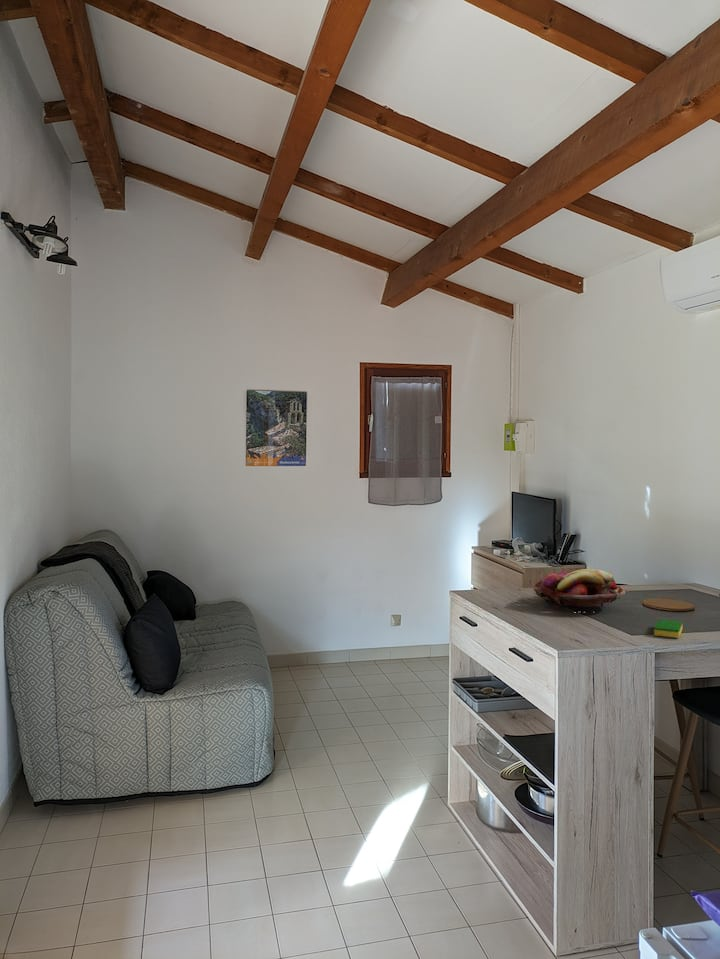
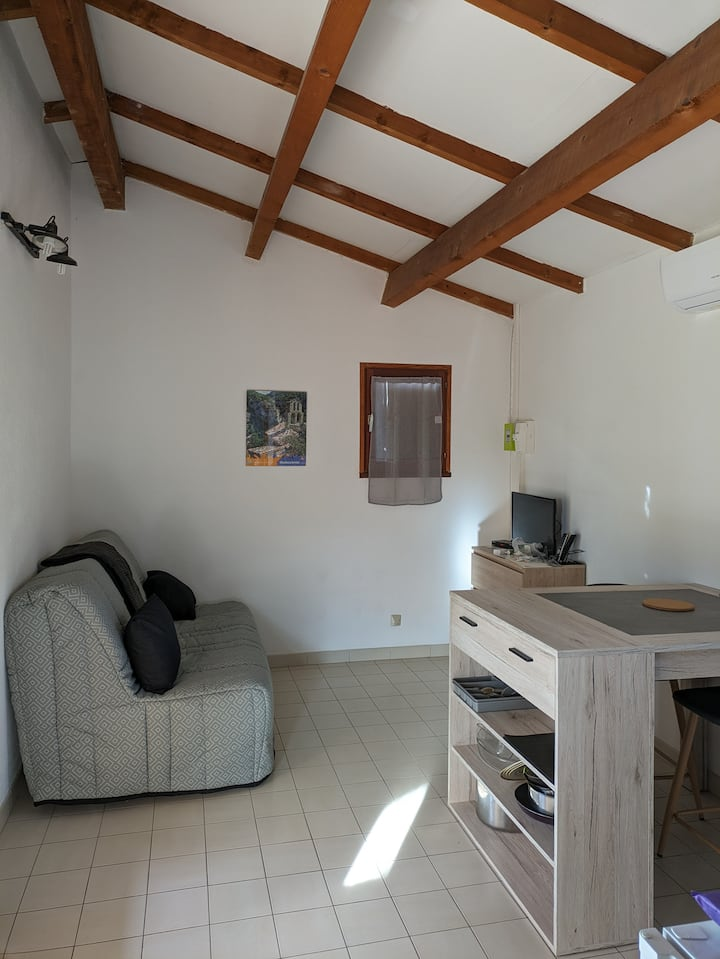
- fruit basket [532,568,629,614]
- dish sponge [653,619,683,639]
